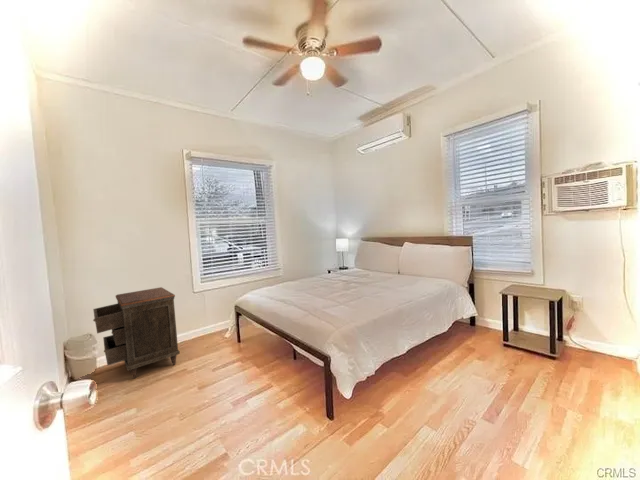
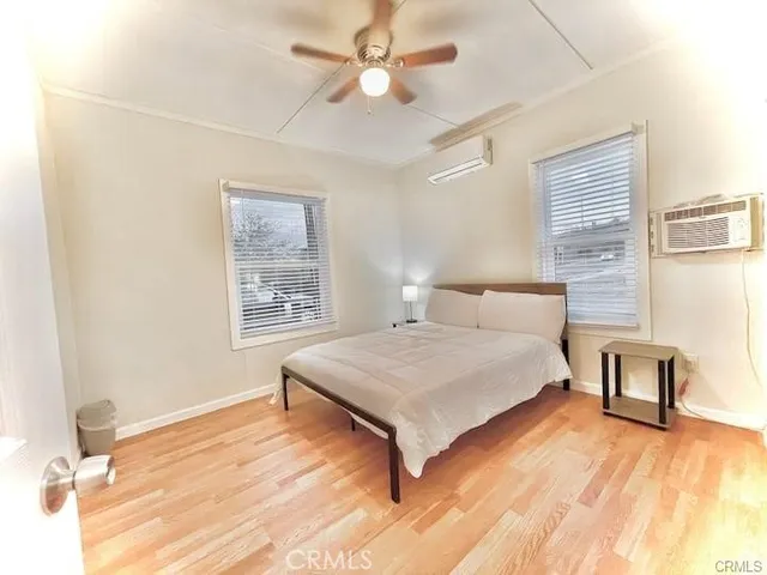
- nightstand [92,286,181,380]
